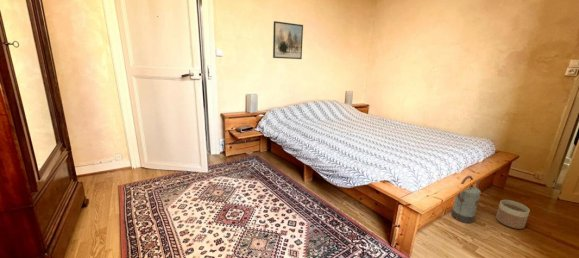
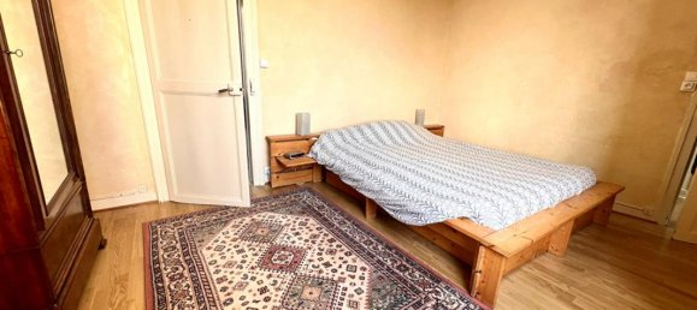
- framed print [272,20,304,60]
- planter [495,199,531,230]
- watering can [450,175,482,224]
